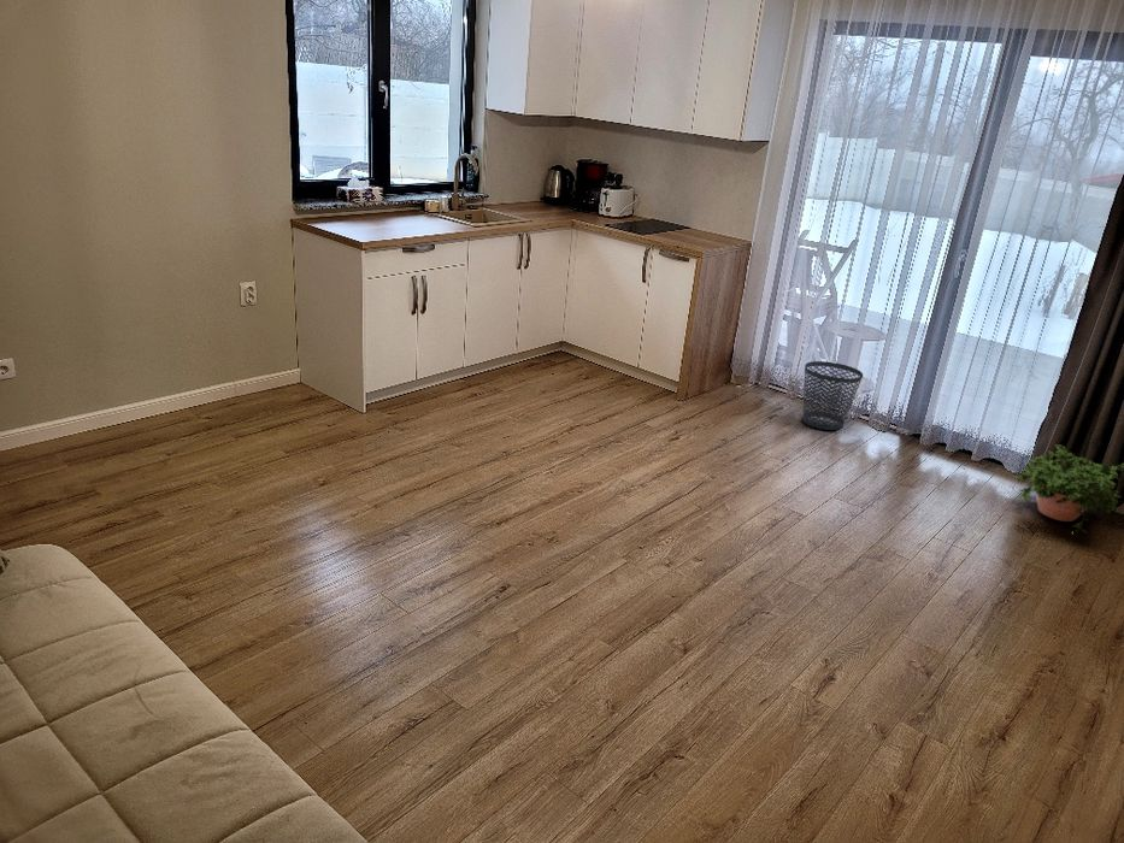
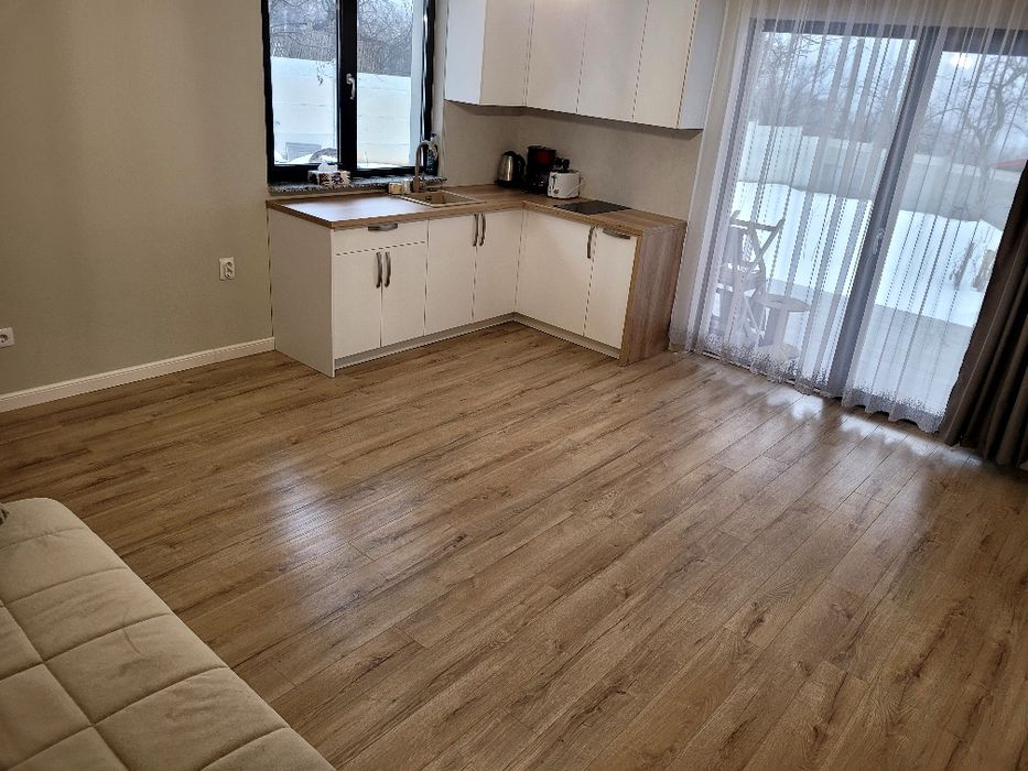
- potted plant [1013,443,1124,535]
- wastebasket [802,360,864,431]
